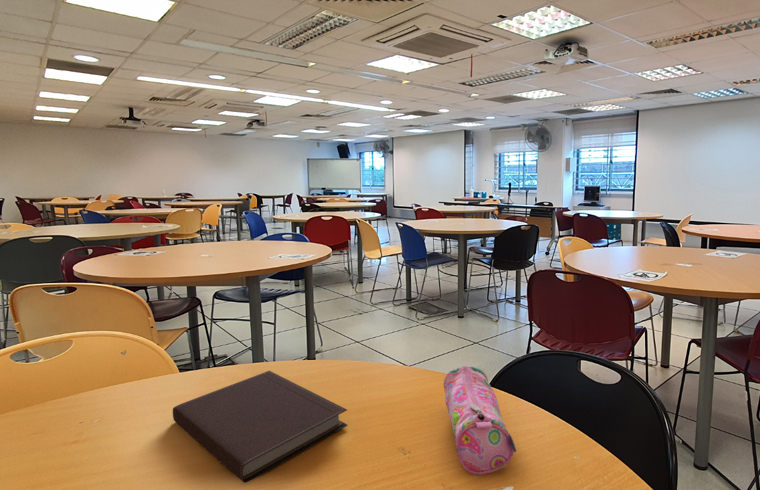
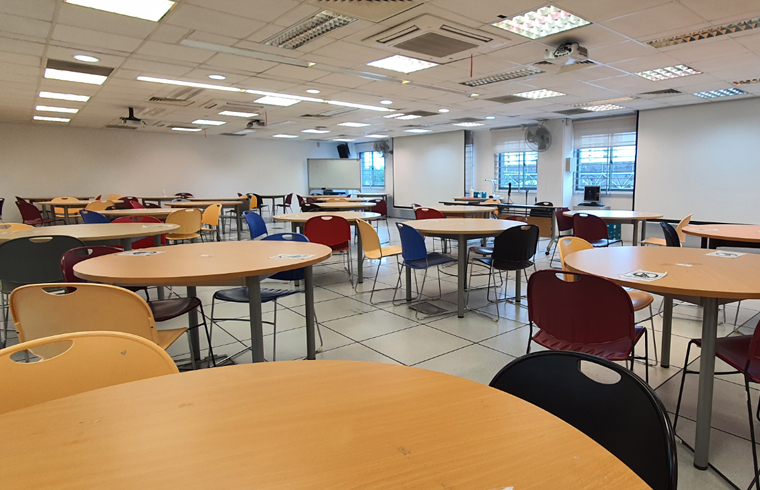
- pencil case [443,364,517,476]
- notebook [172,370,348,484]
